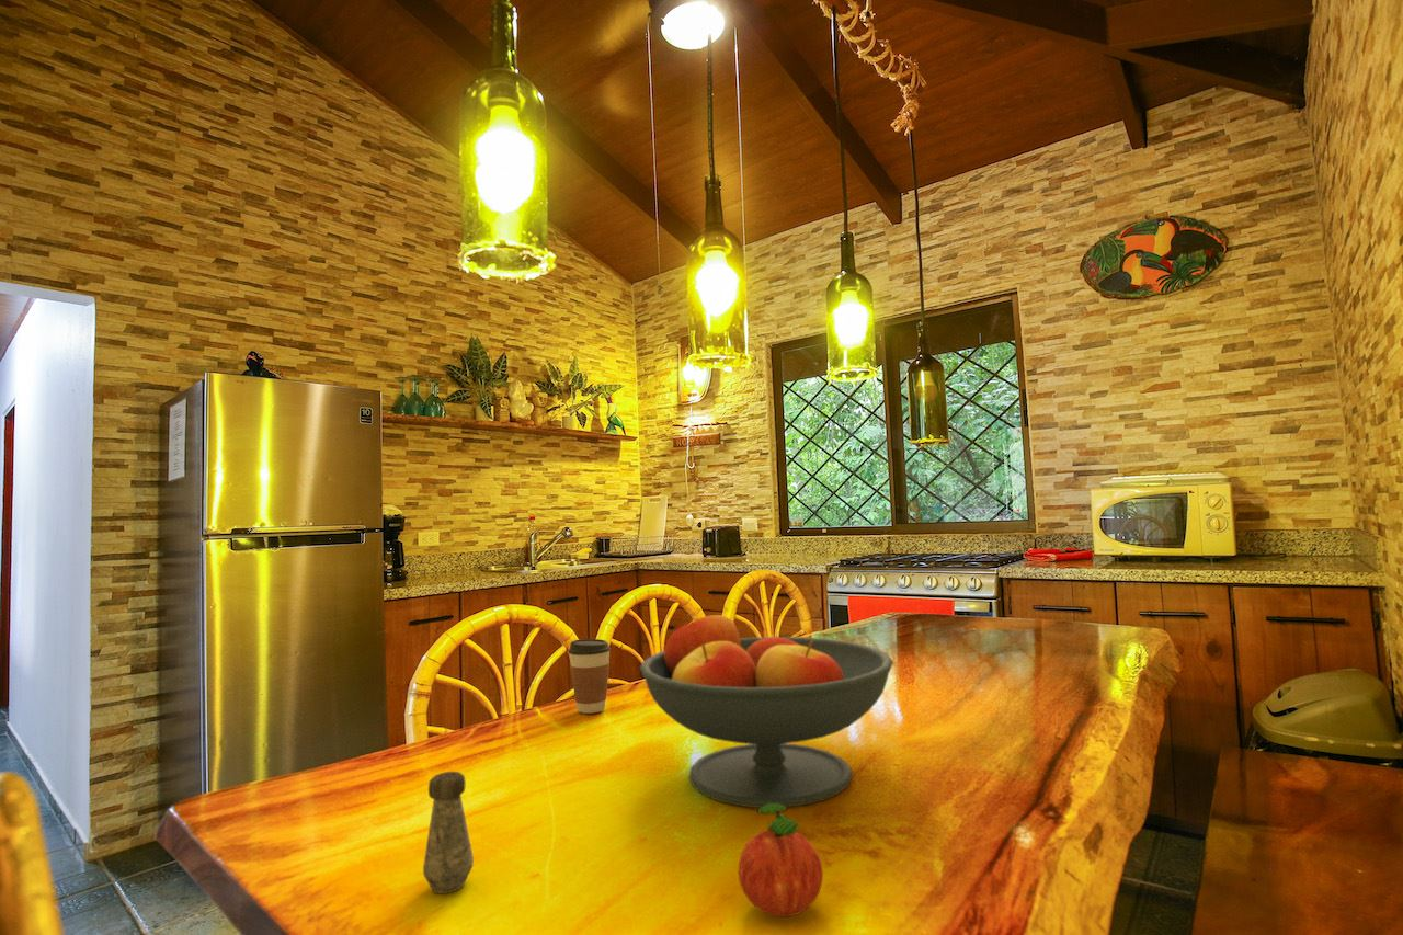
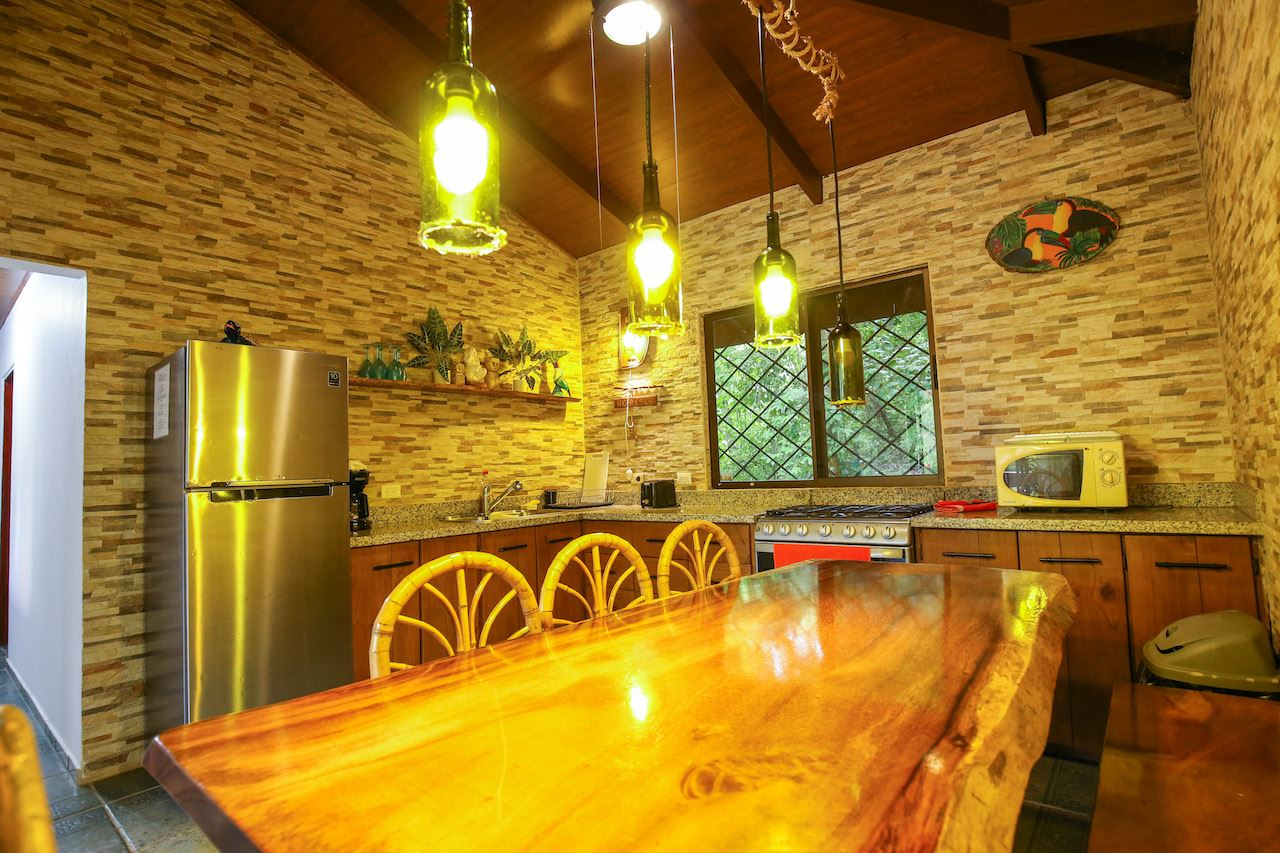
- coffee cup [568,638,612,715]
- fruit bowl [639,613,894,809]
- apple [737,803,824,917]
- salt shaker [422,771,475,894]
